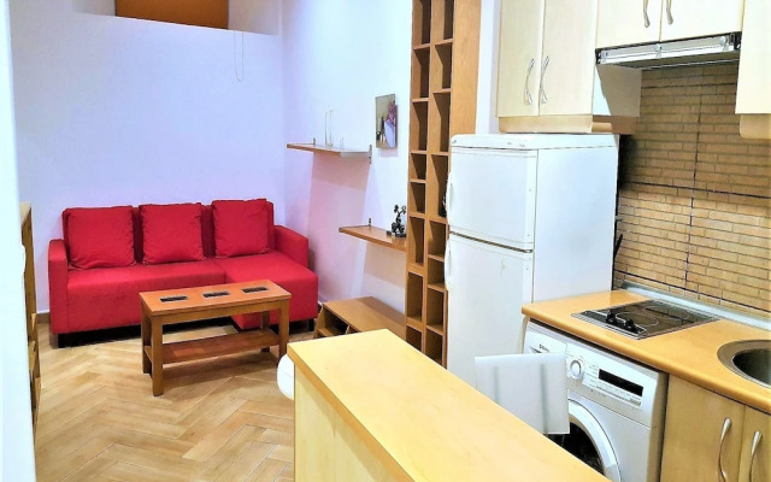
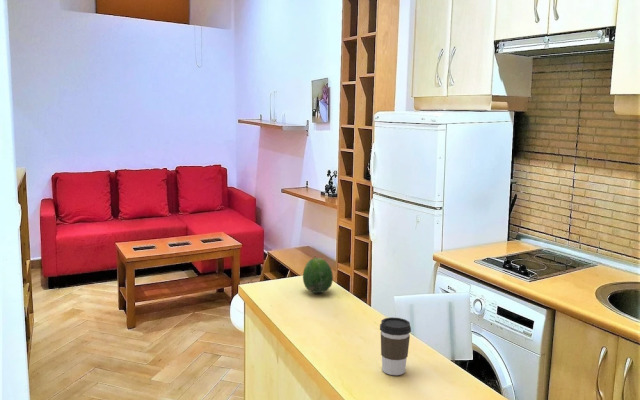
+ fruit [302,255,334,294]
+ coffee cup [379,316,412,376]
